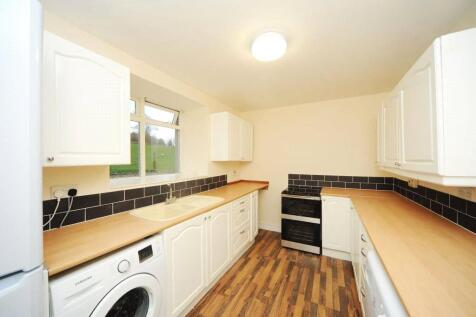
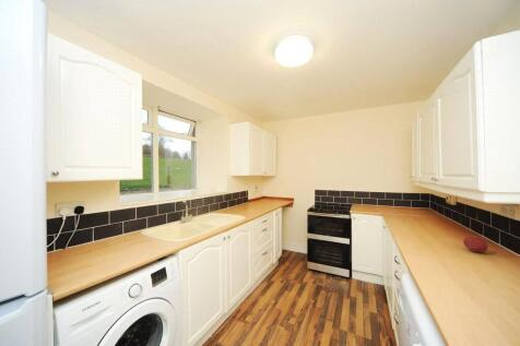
+ fruit [462,234,489,253]
